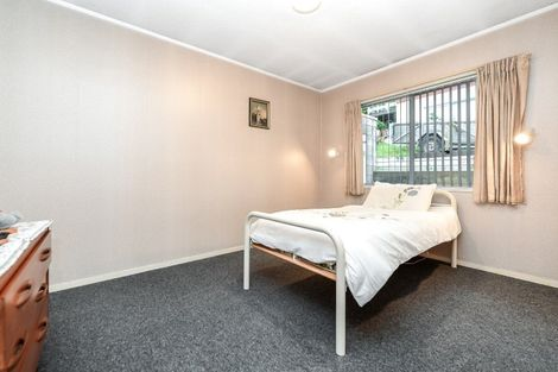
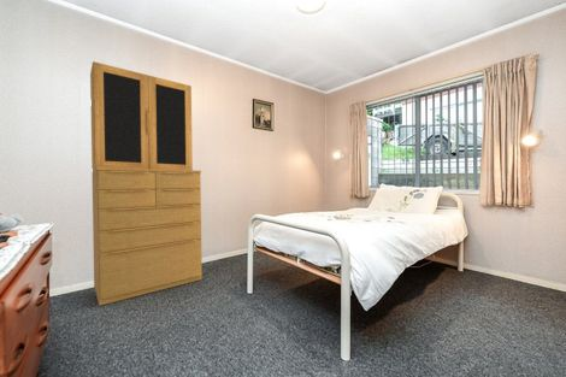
+ china cabinet [89,60,204,307]
